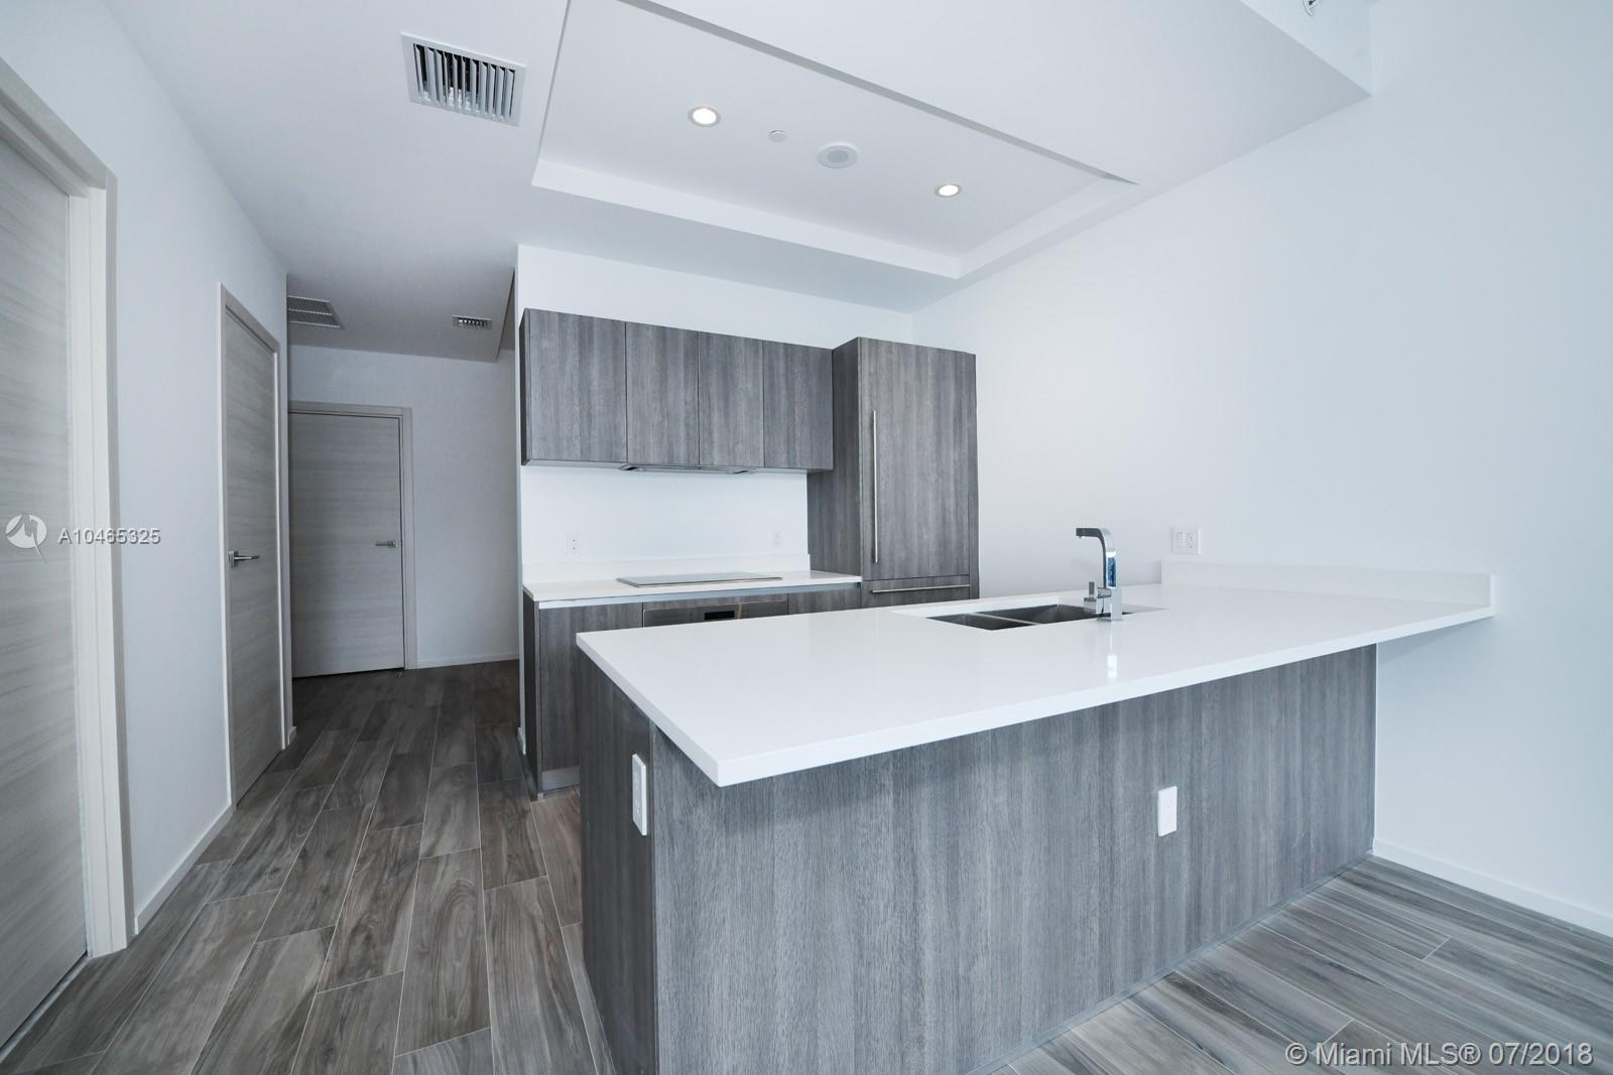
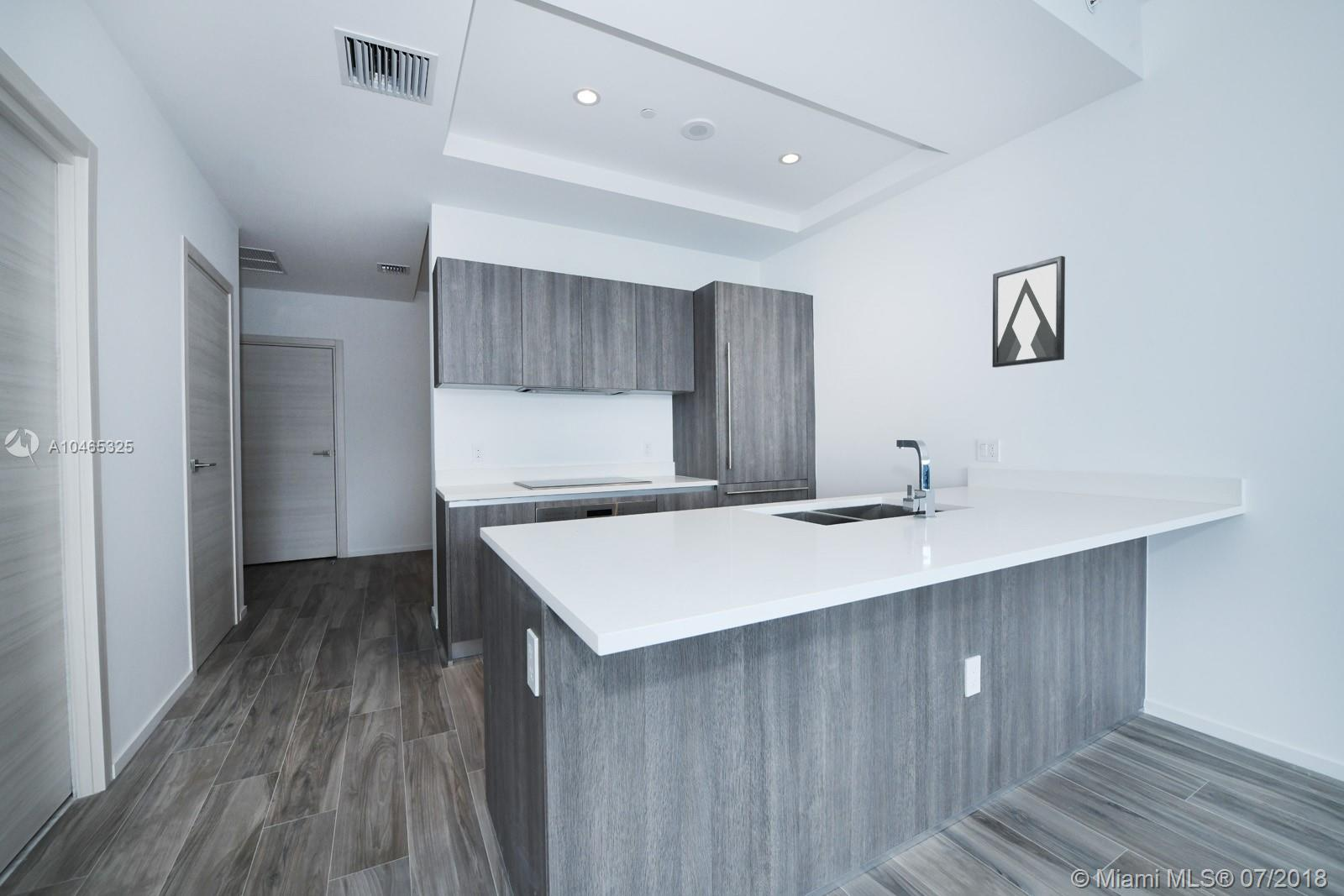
+ wall art [991,255,1066,368]
